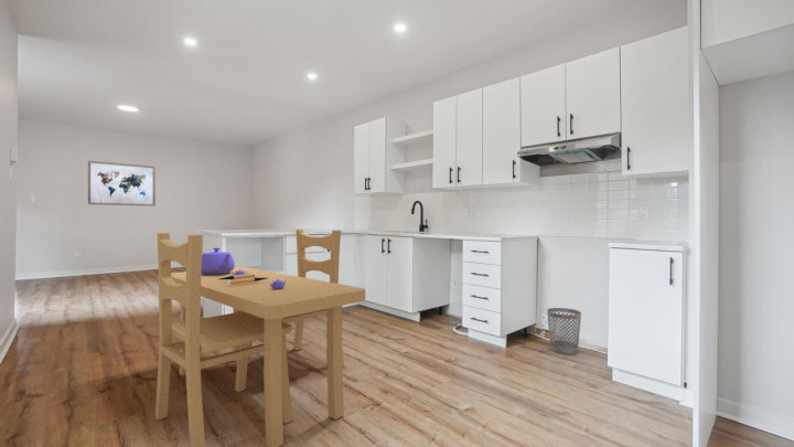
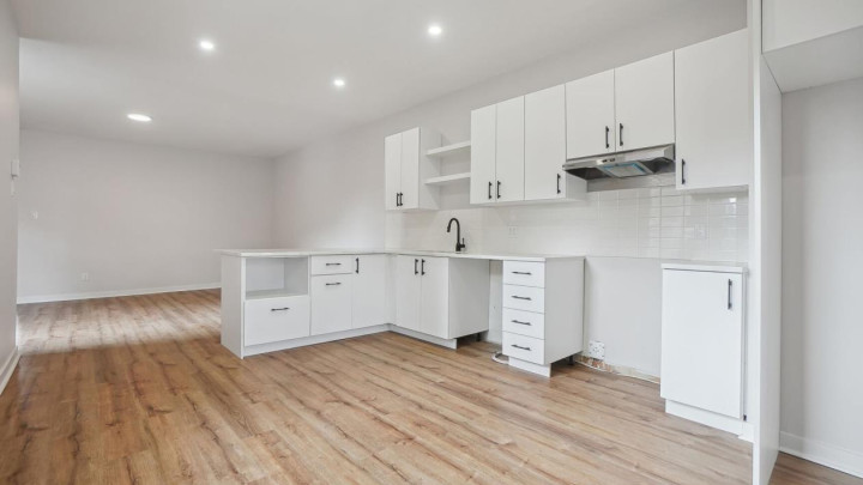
- wall art [87,160,157,207]
- dining set [154,228,366,447]
- wastebasket [546,307,582,355]
